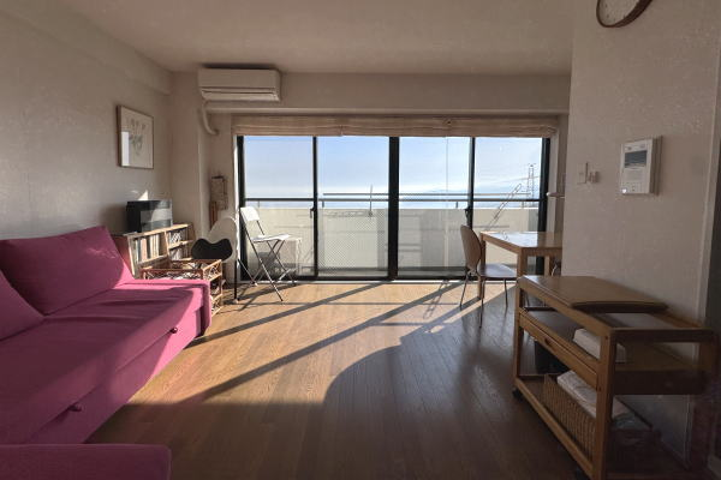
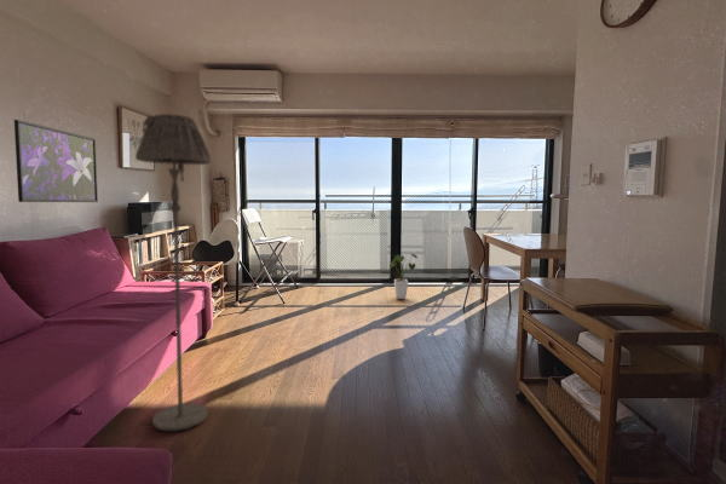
+ house plant [388,252,419,300]
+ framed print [13,119,99,203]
+ floor lamp [134,113,213,432]
